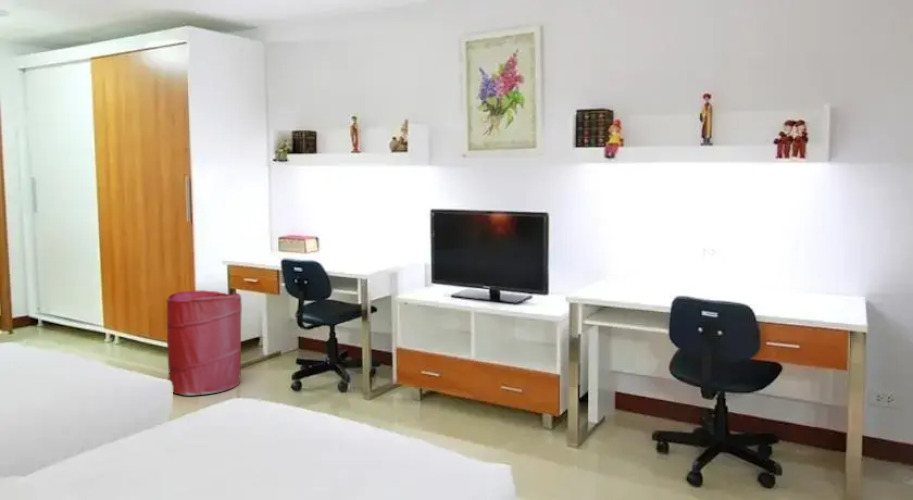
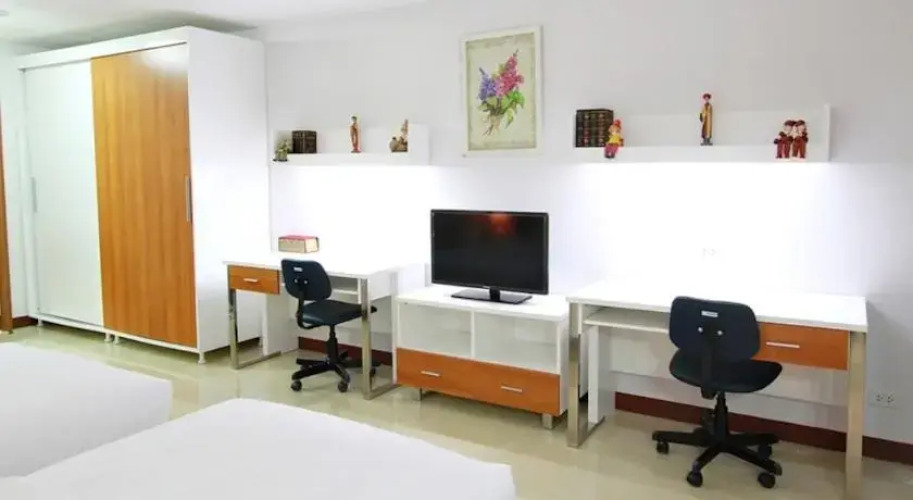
- laundry hamper [166,289,243,396]
